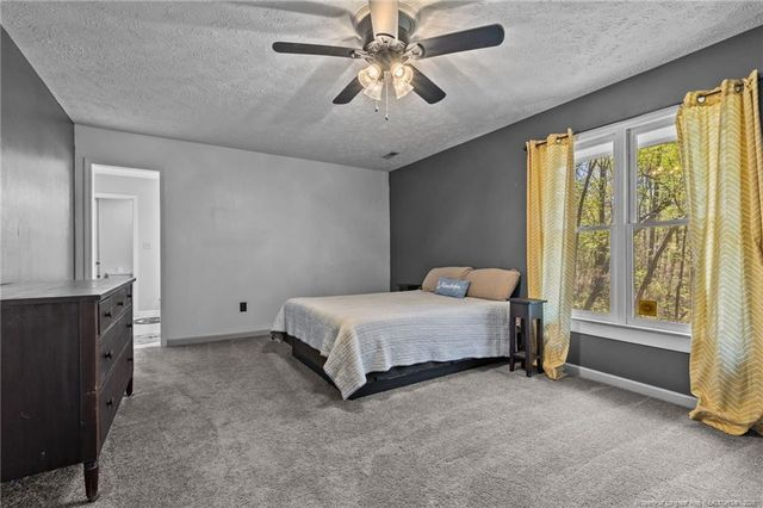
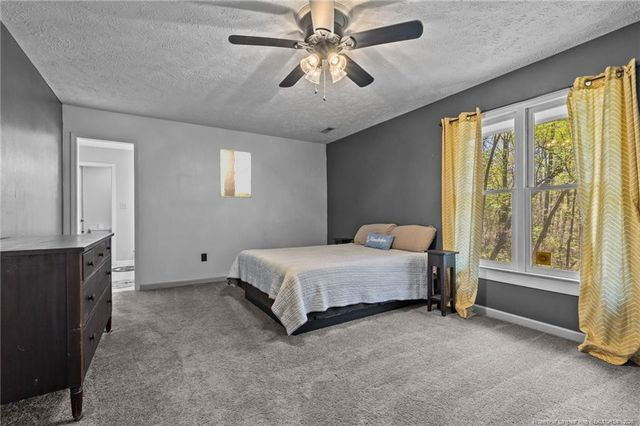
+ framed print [219,148,252,199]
